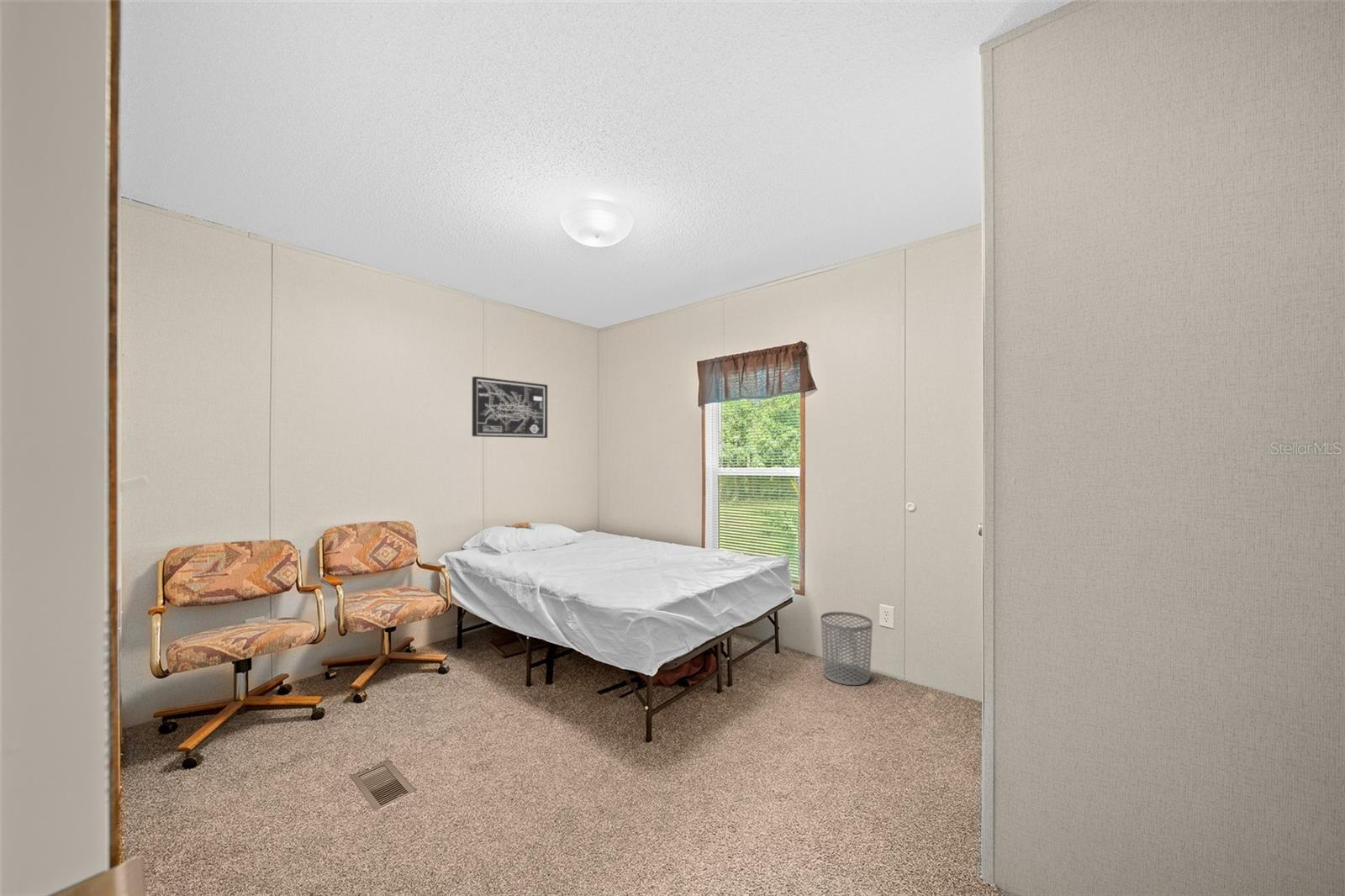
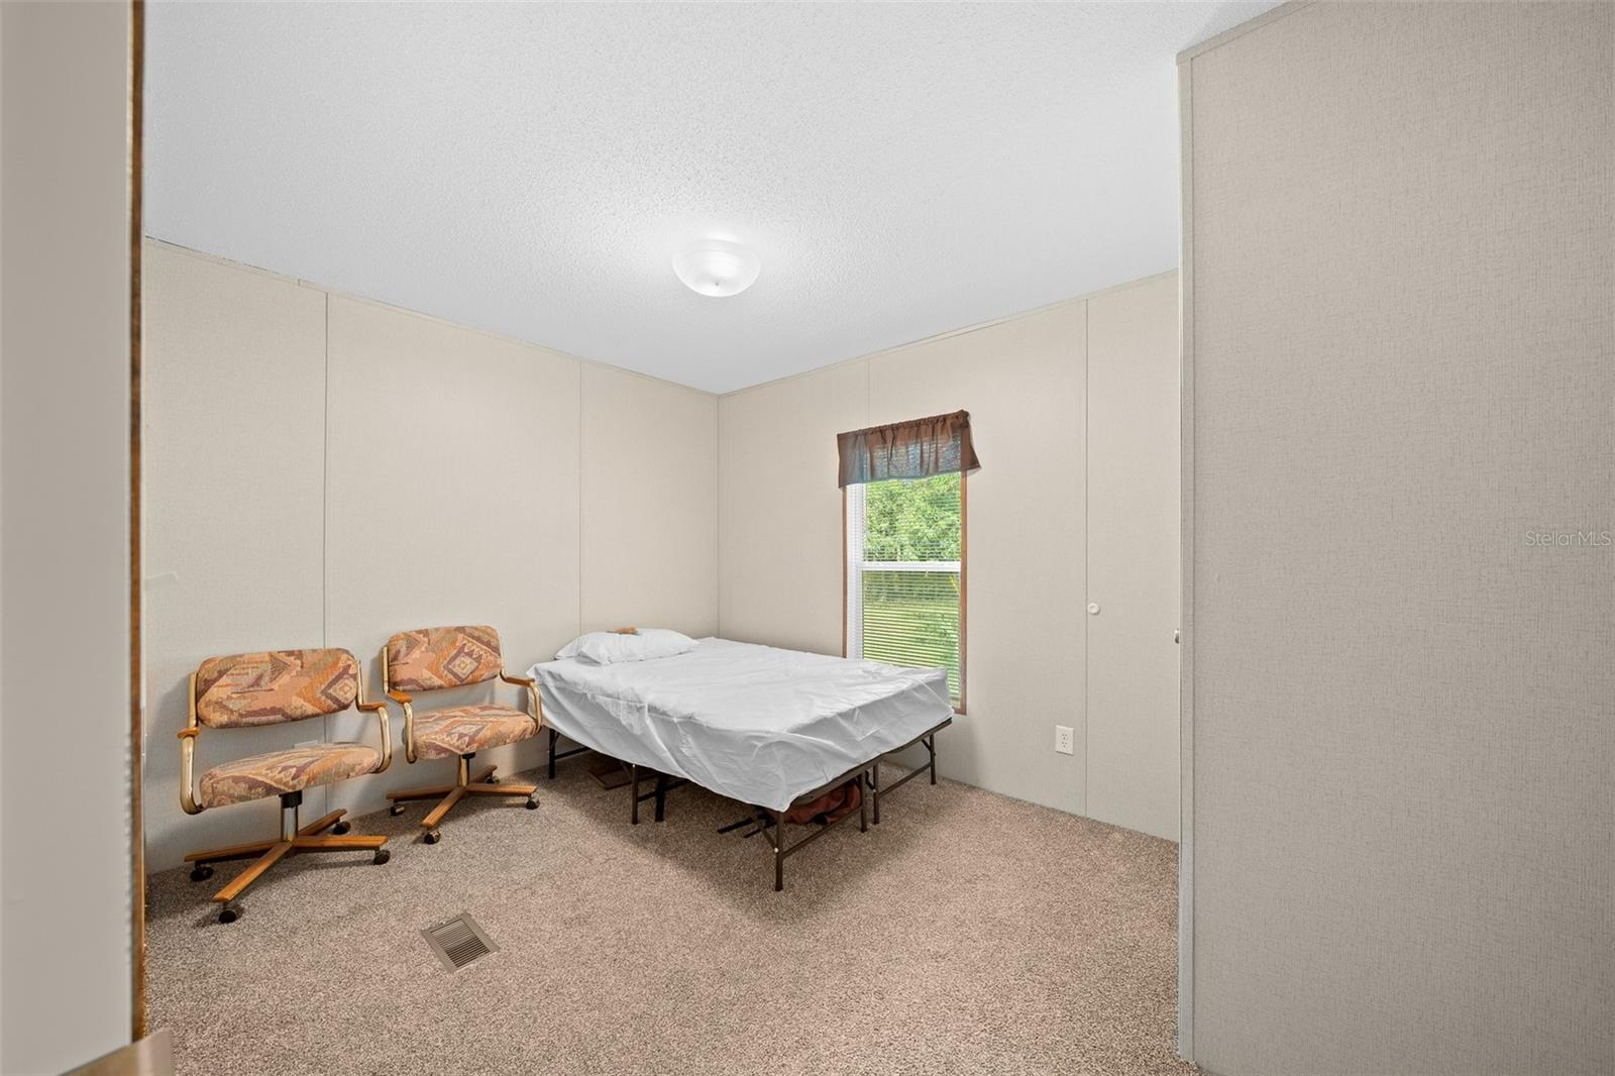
- waste bin [820,611,873,686]
- wall art [472,376,548,439]
